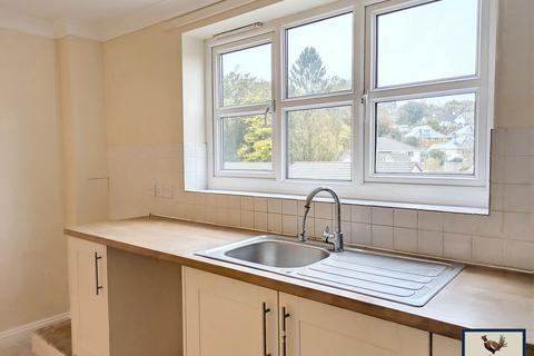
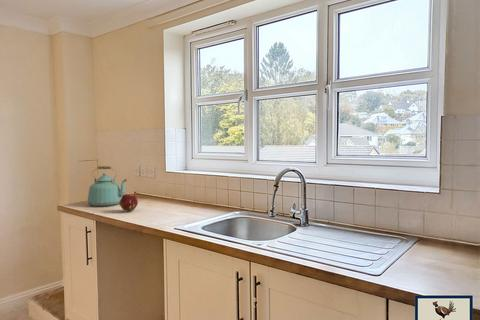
+ kettle [87,165,128,207]
+ fruit [118,193,139,212]
